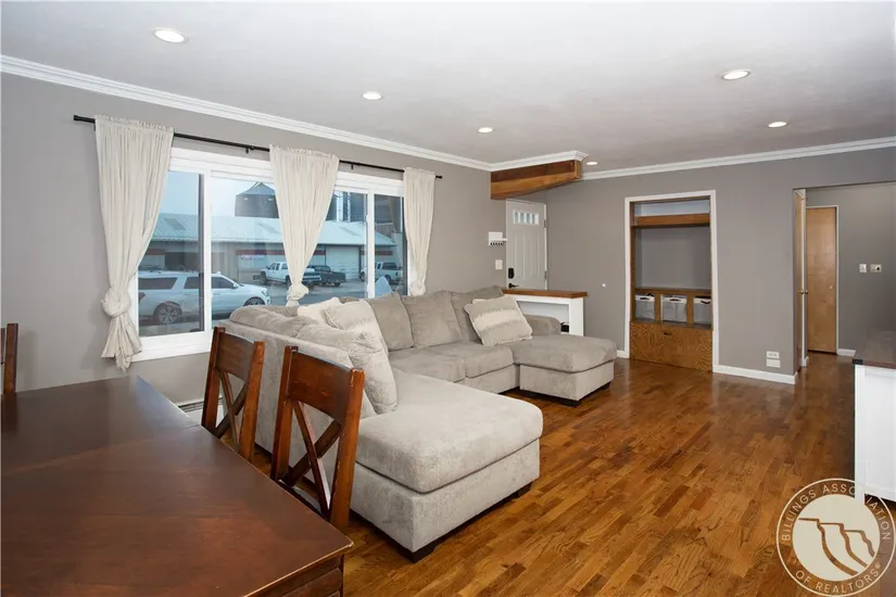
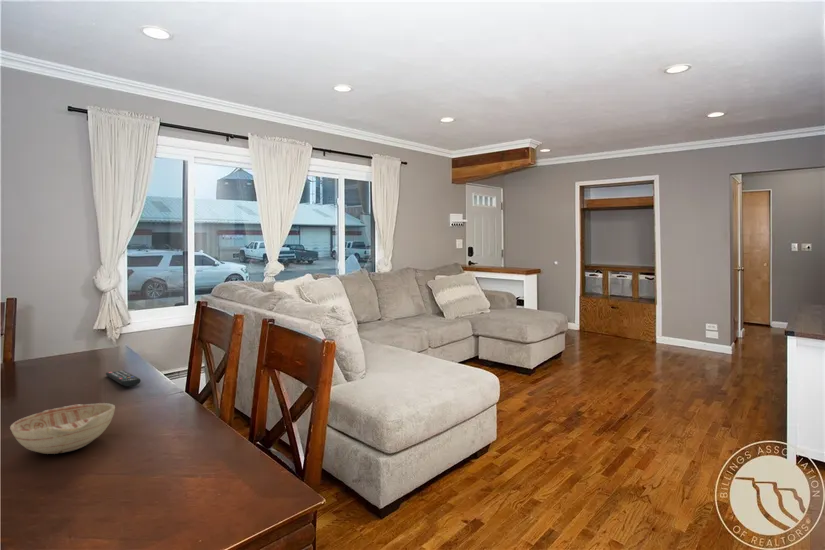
+ remote control [105,370,141,388]
+ decorative bowl [9,402,116,455]
